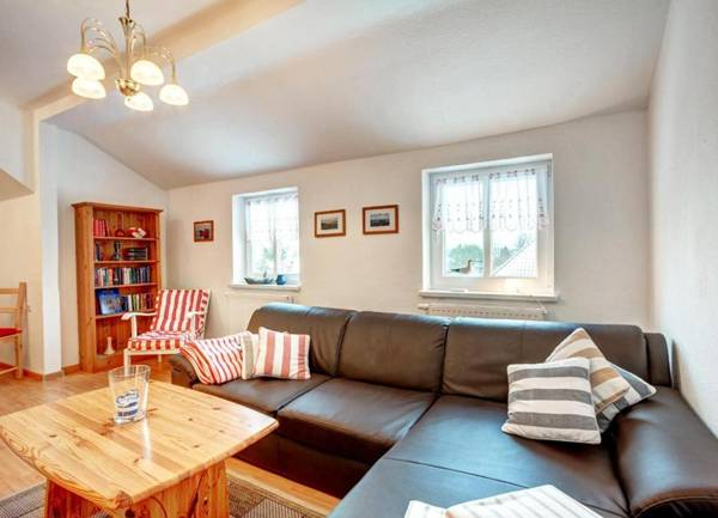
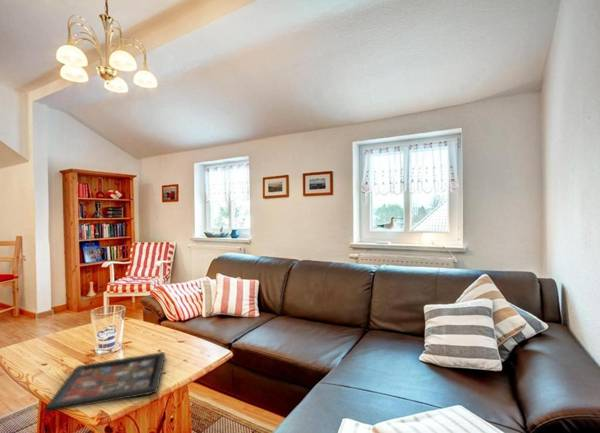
+ decorative tray [44,351,166,413]
